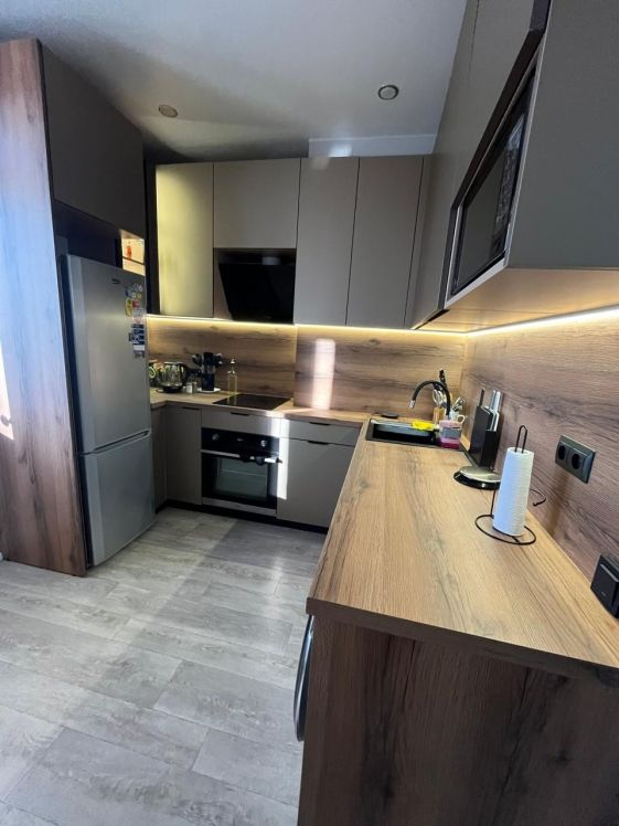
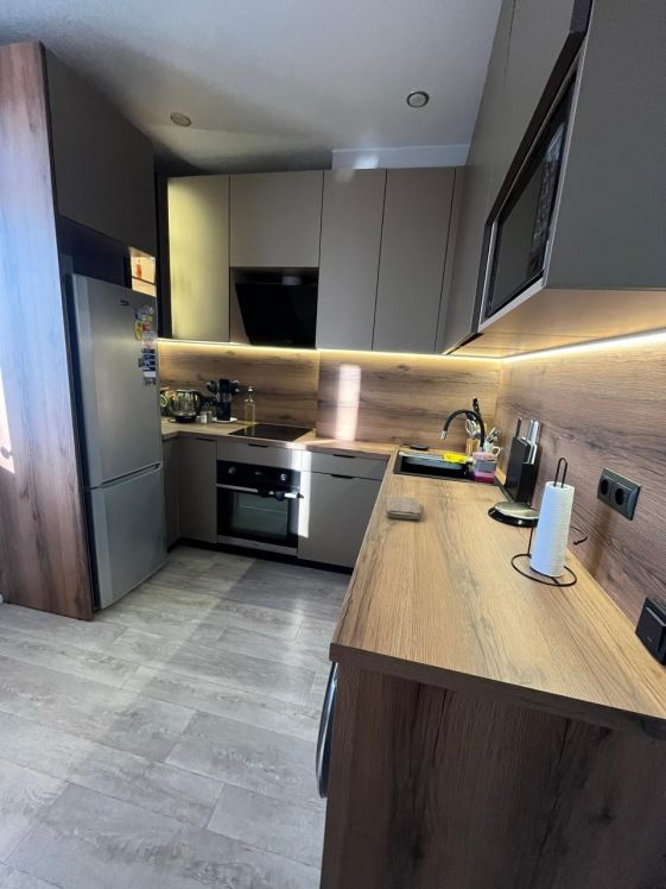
+ washcloth [385,494,421,521]
